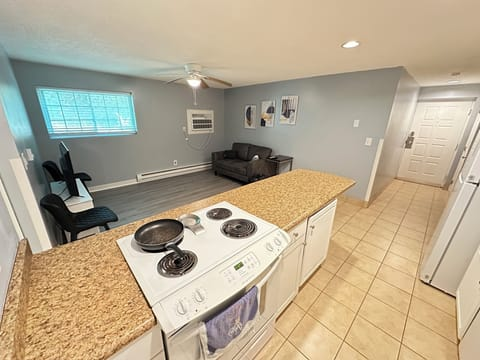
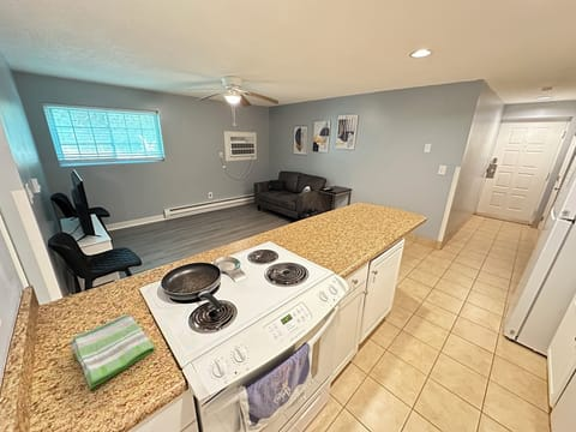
+ dish towel [70,313,156,390]
